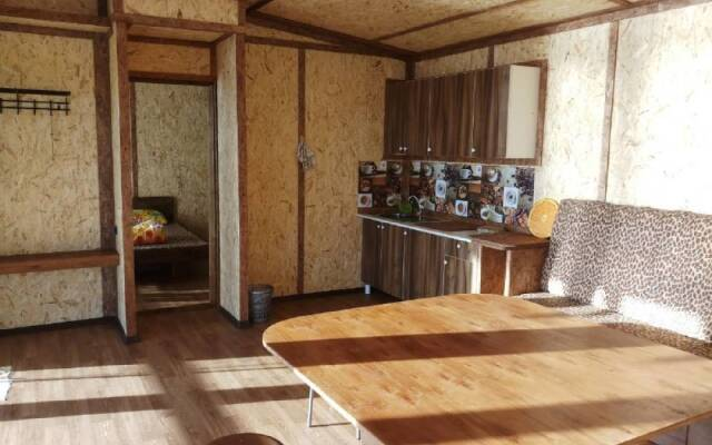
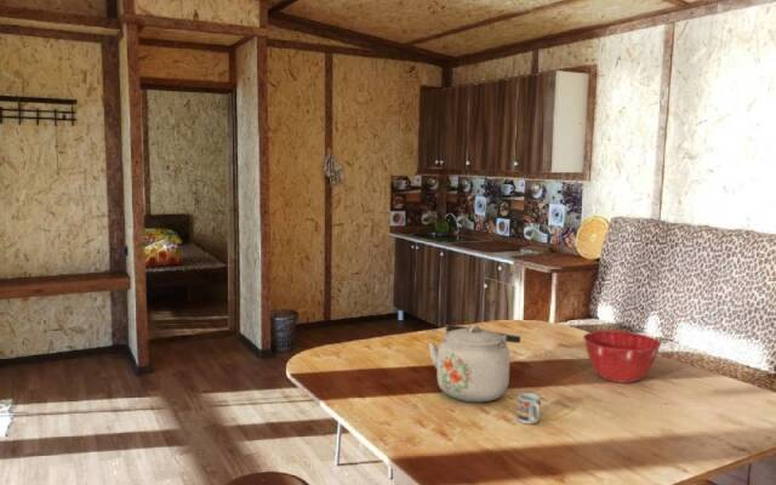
+ kettle [427,324,521,404]
+ mixing bowl [582,330,662,384]
+ cup [517,392,542,426]
